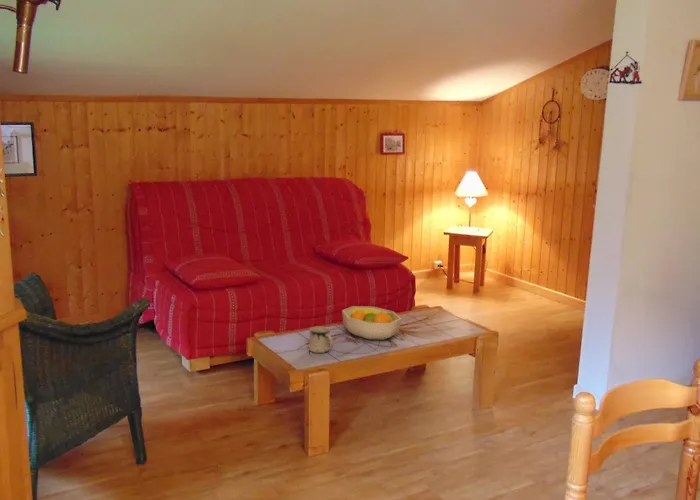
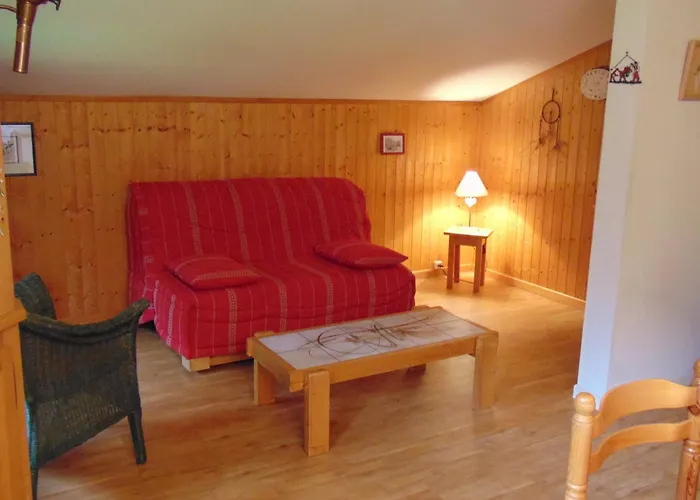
- mug [308,326,334,354]
- fruit bowl [341,305,402,341]
